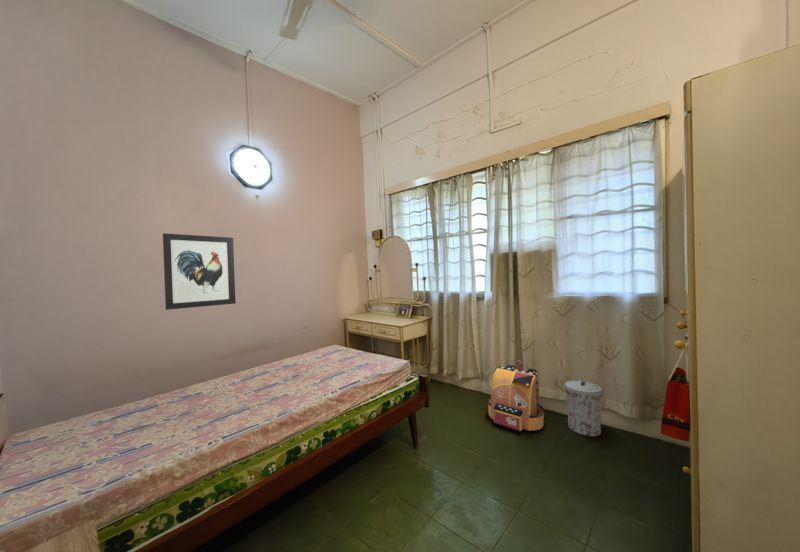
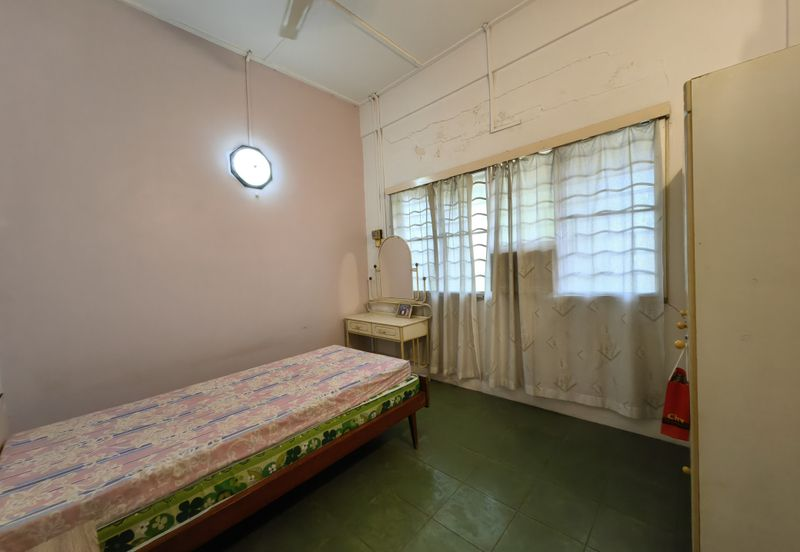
- wall art [162,232,237,311]
- backpack [487,359,545,432]
- trash can [564,379,604,438]
